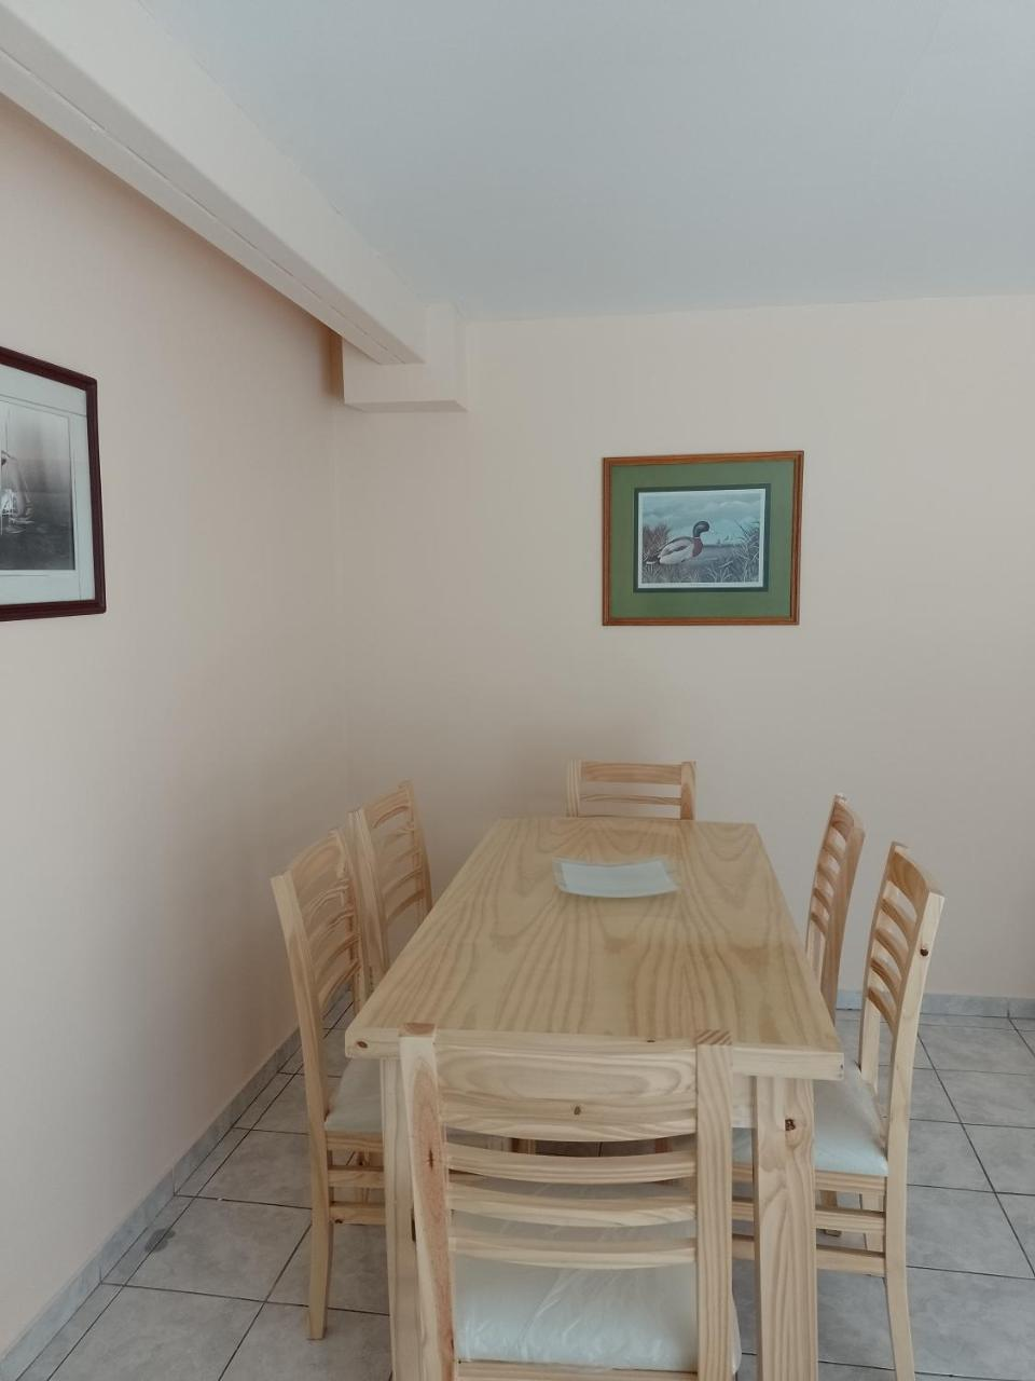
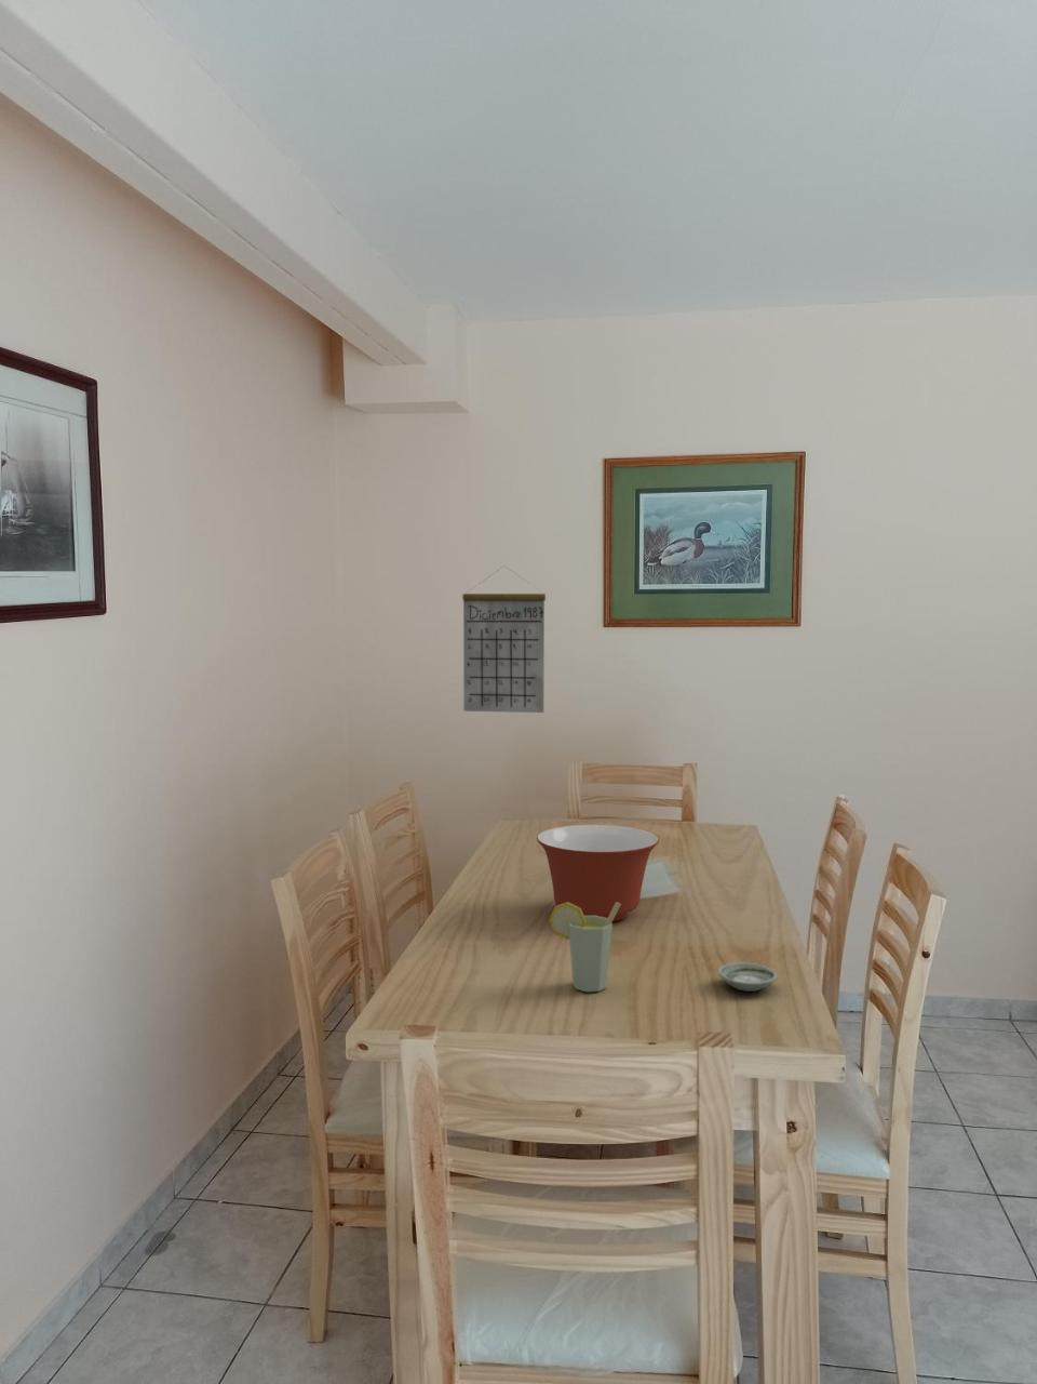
+ saucer [717,961,778,993]
+ cup [548,902,620,993]
+ mixing bowl [536,824,660,922]
+ calendar [461,564,547,714]
